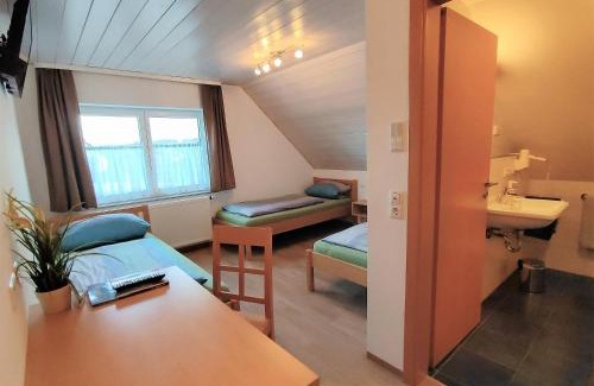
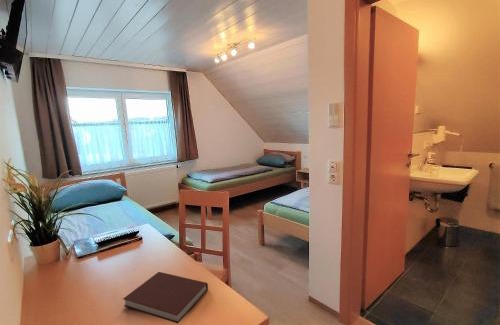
+ notebook [122,271,209,324]
